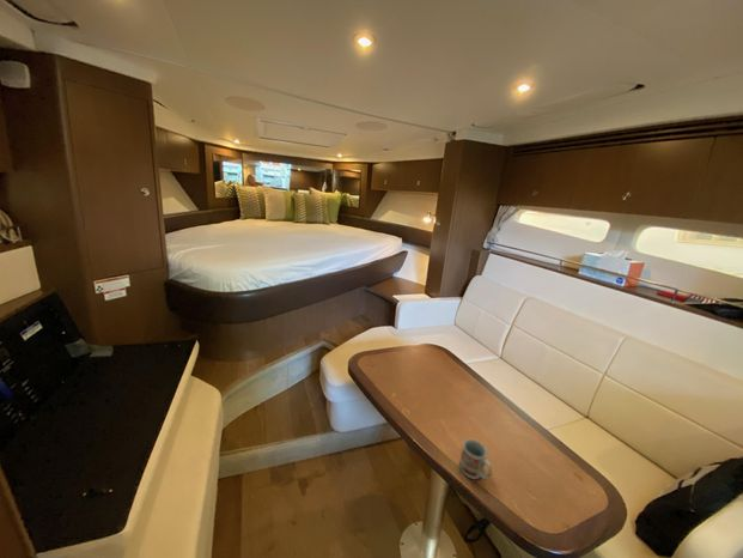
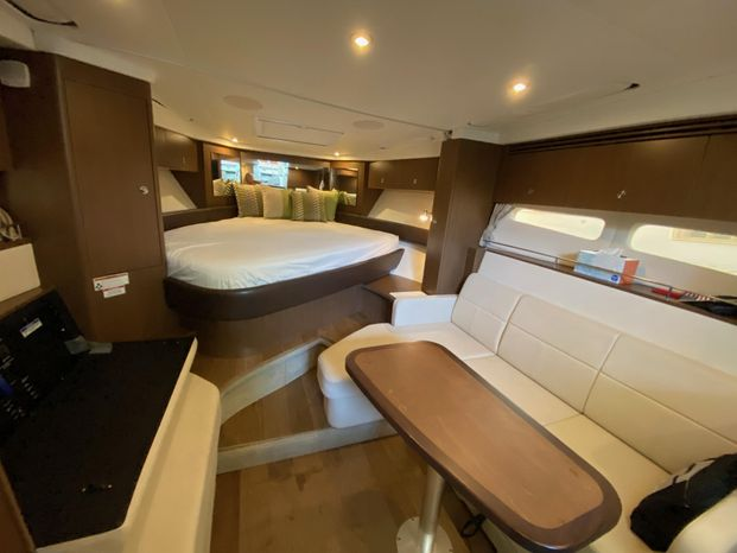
- cup [458,438,493,481]
